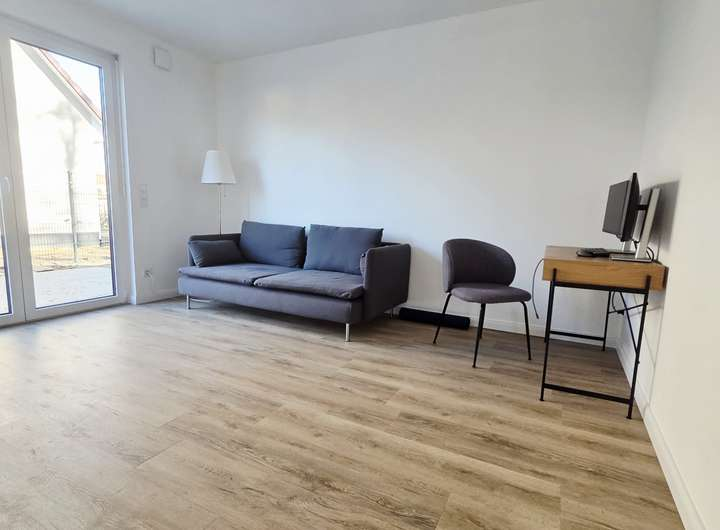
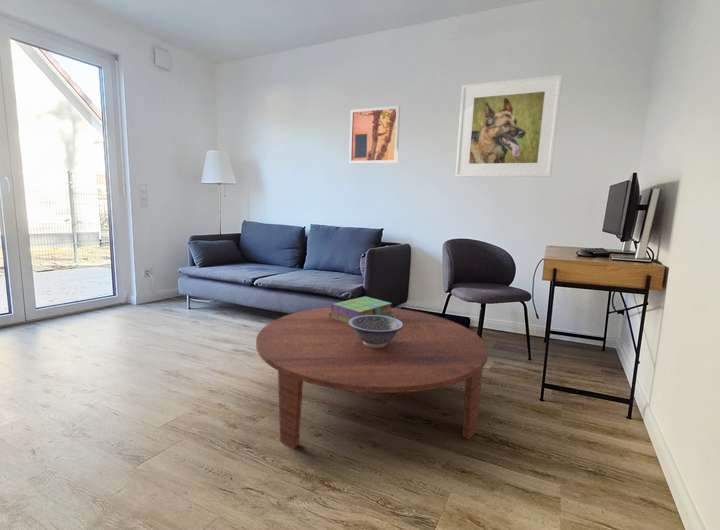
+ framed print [454,74,563,178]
+ wall art [348,105,401,165]
+ decorative bowl [348,315,404,347]
+ coffee table [255,306,489,450]
+ stack of books [329,296,394,323]
